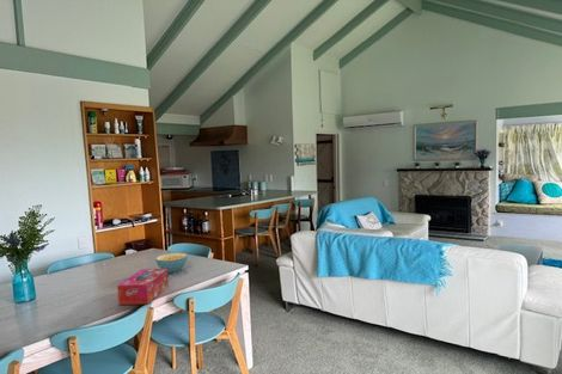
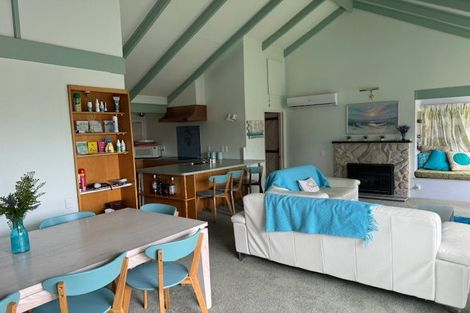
- cereal bowl [154,252,189,274]
- tissue box [116,268,170,306]
